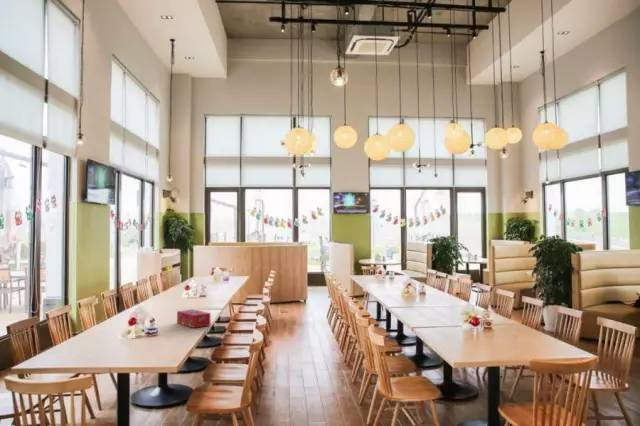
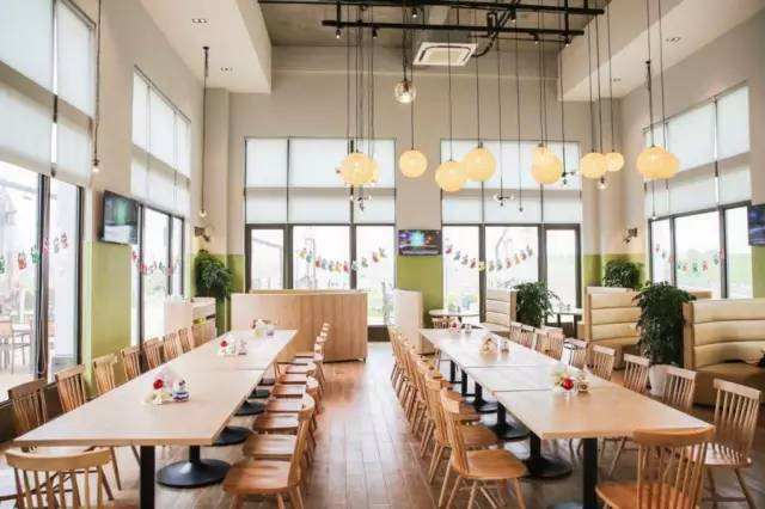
- tissue box [176,308,211,329]
